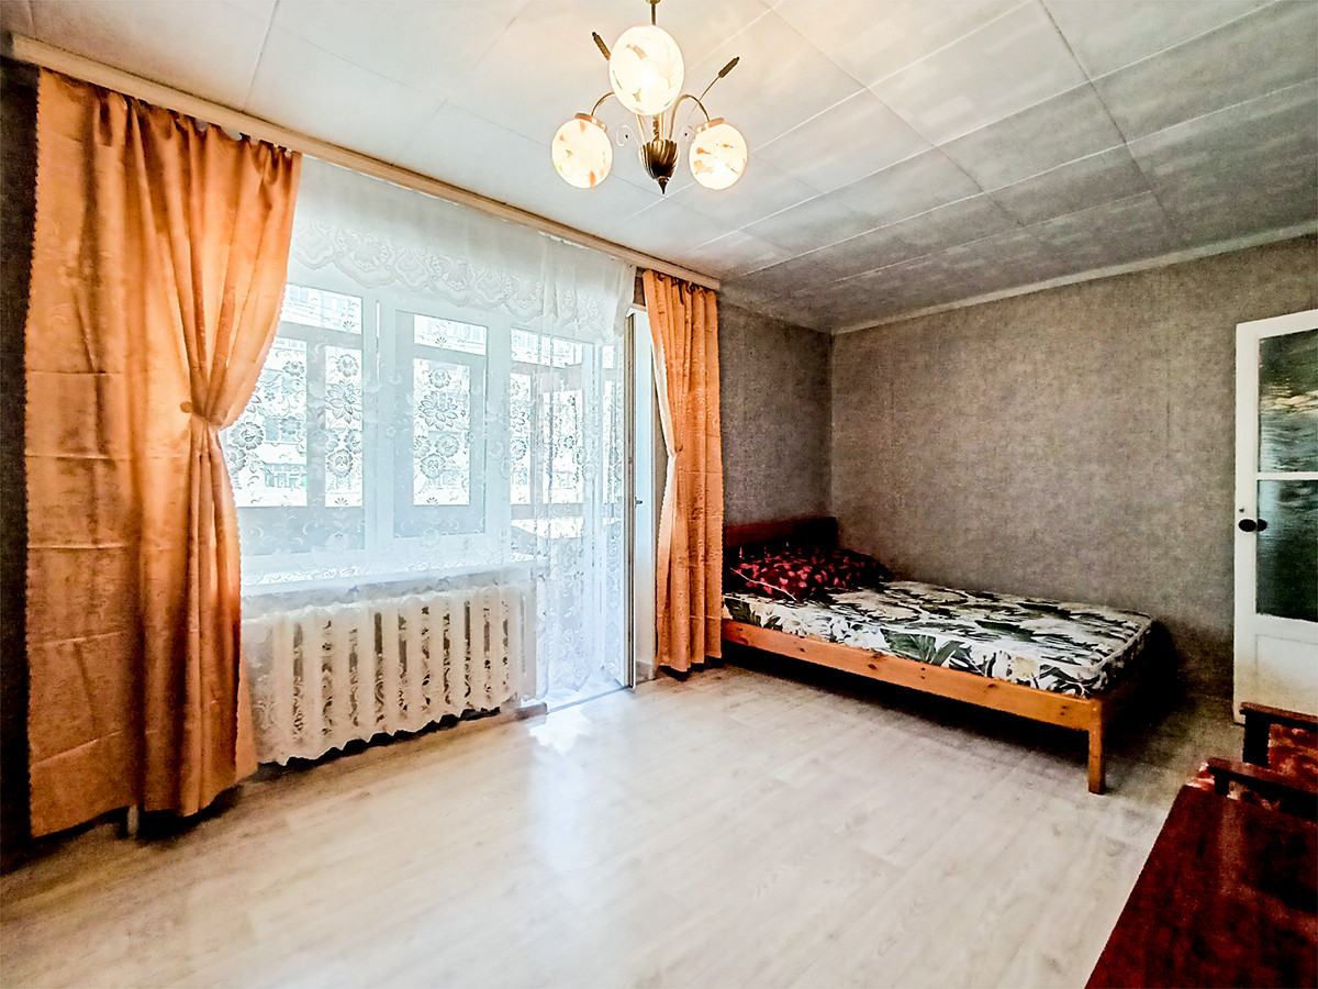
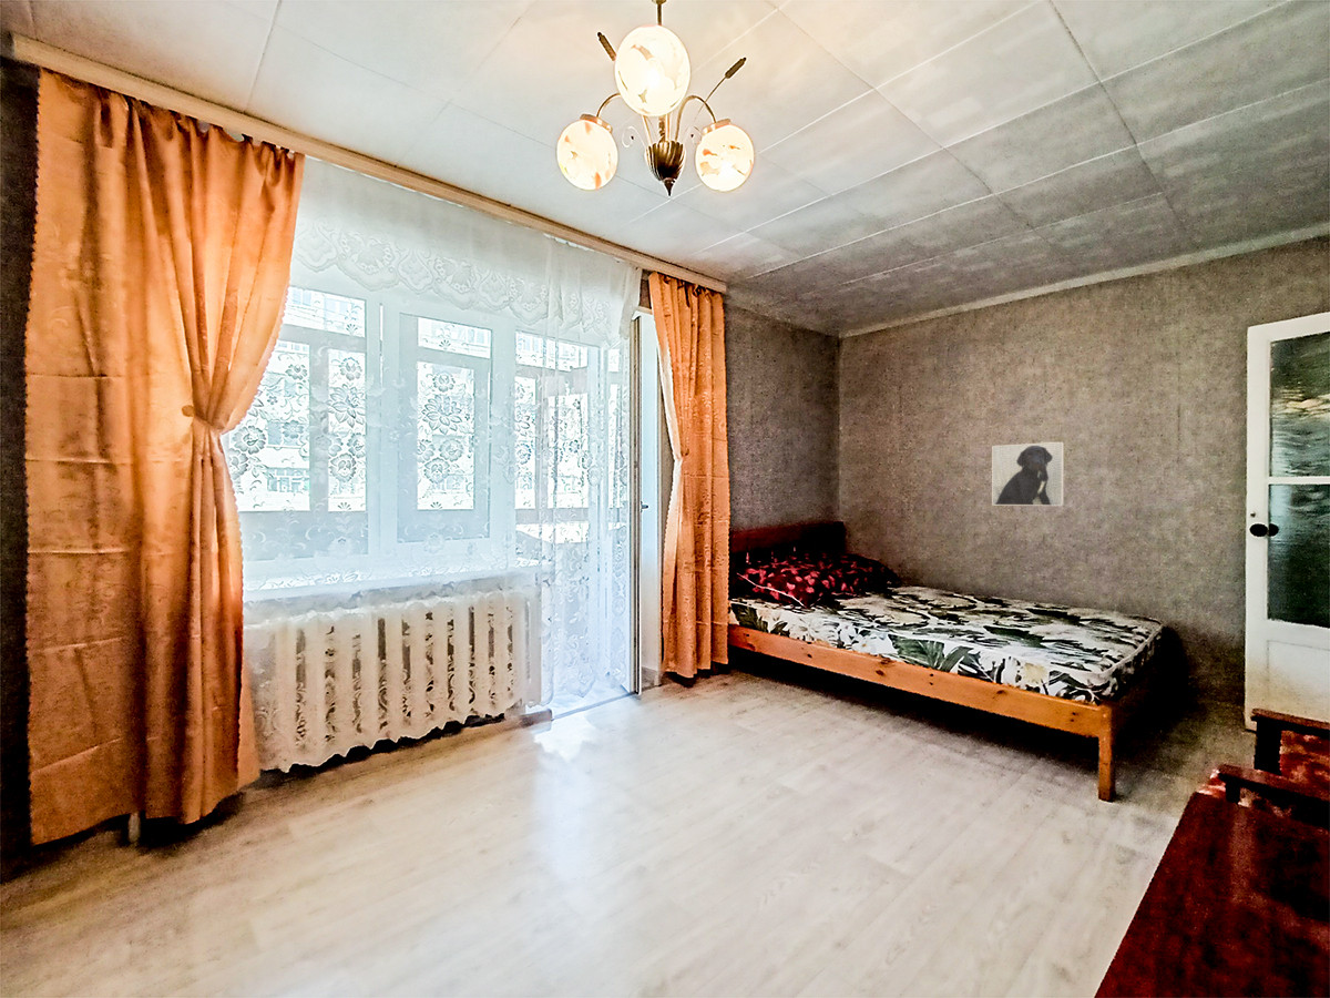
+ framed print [991,441,1065,507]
